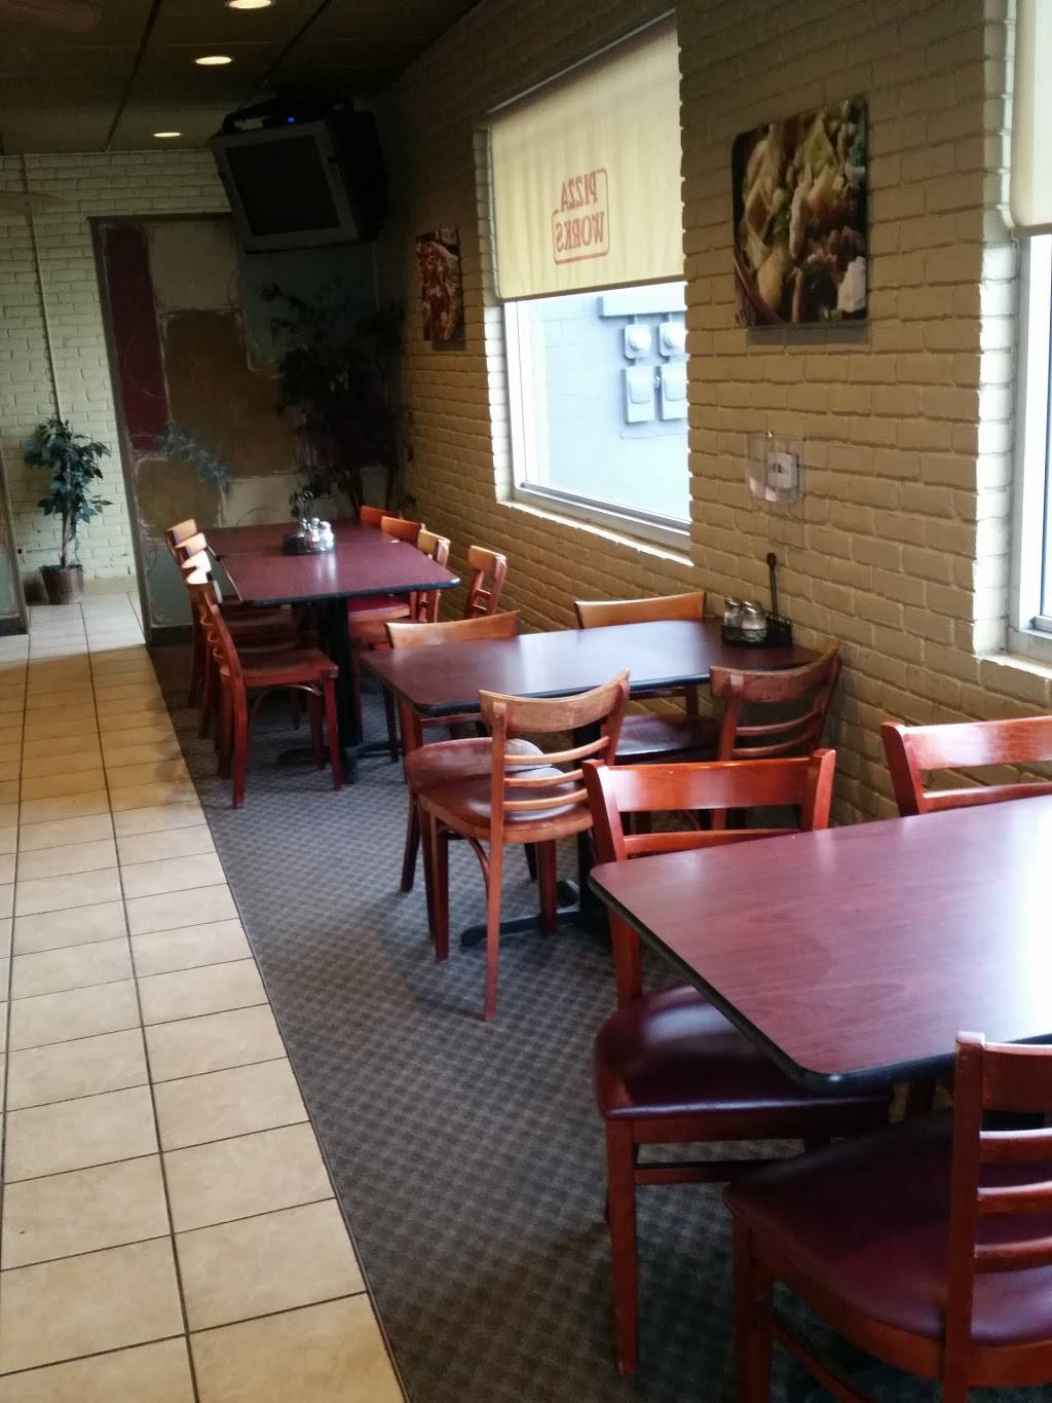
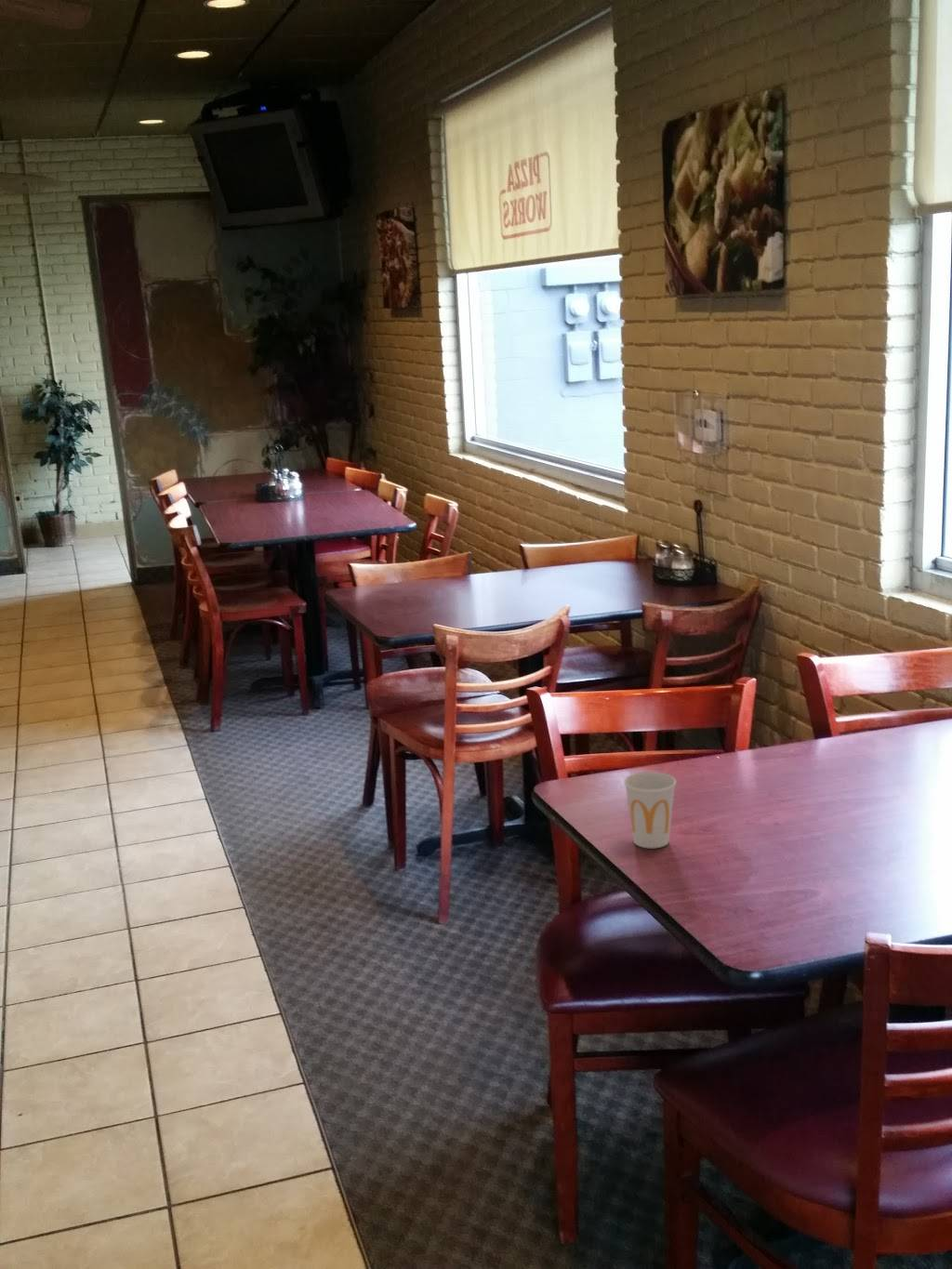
+ cup [623,771,677,850]
